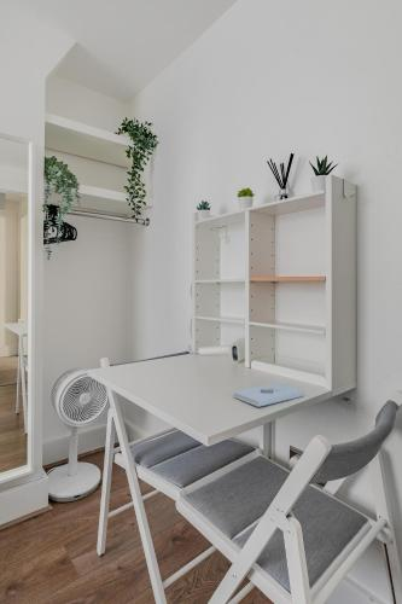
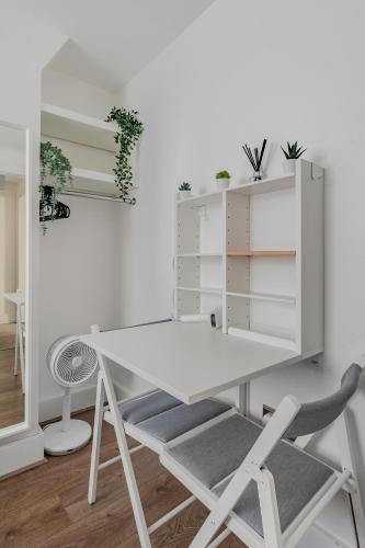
- notepad [233,382,305,408]
